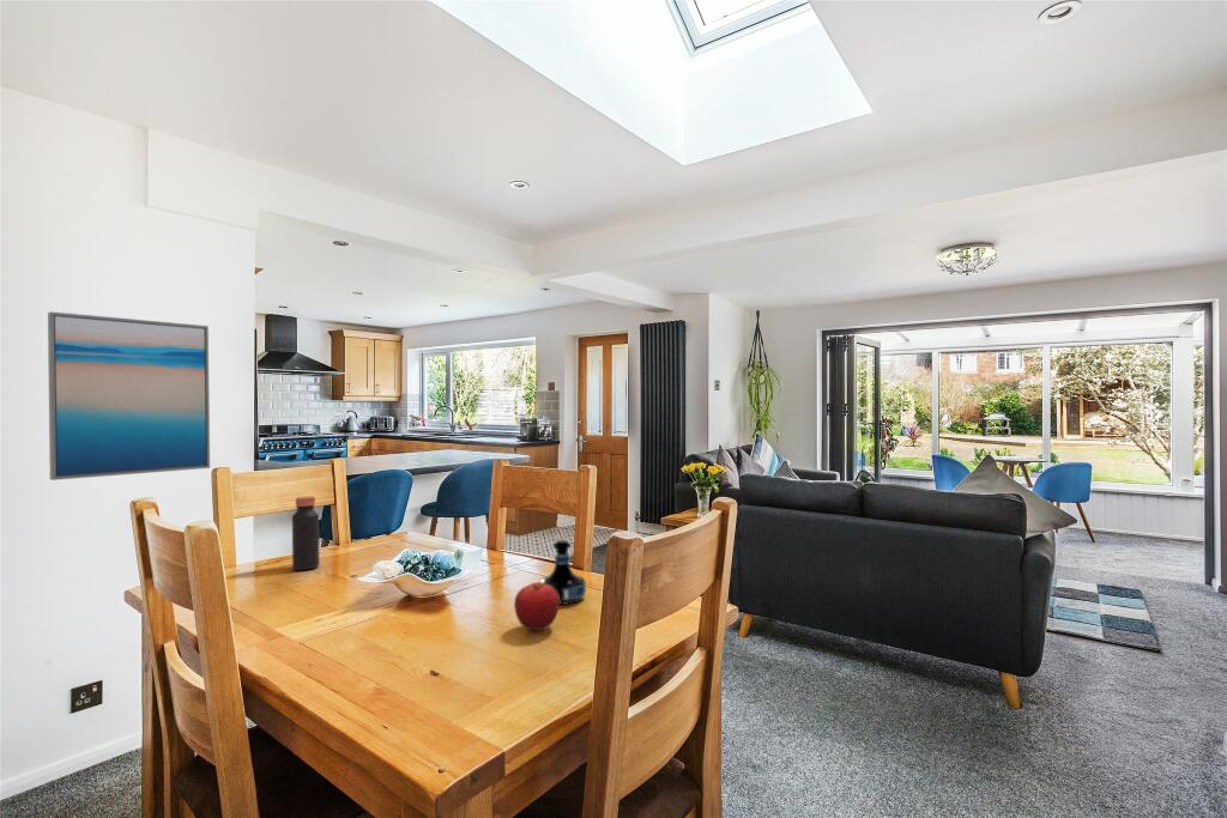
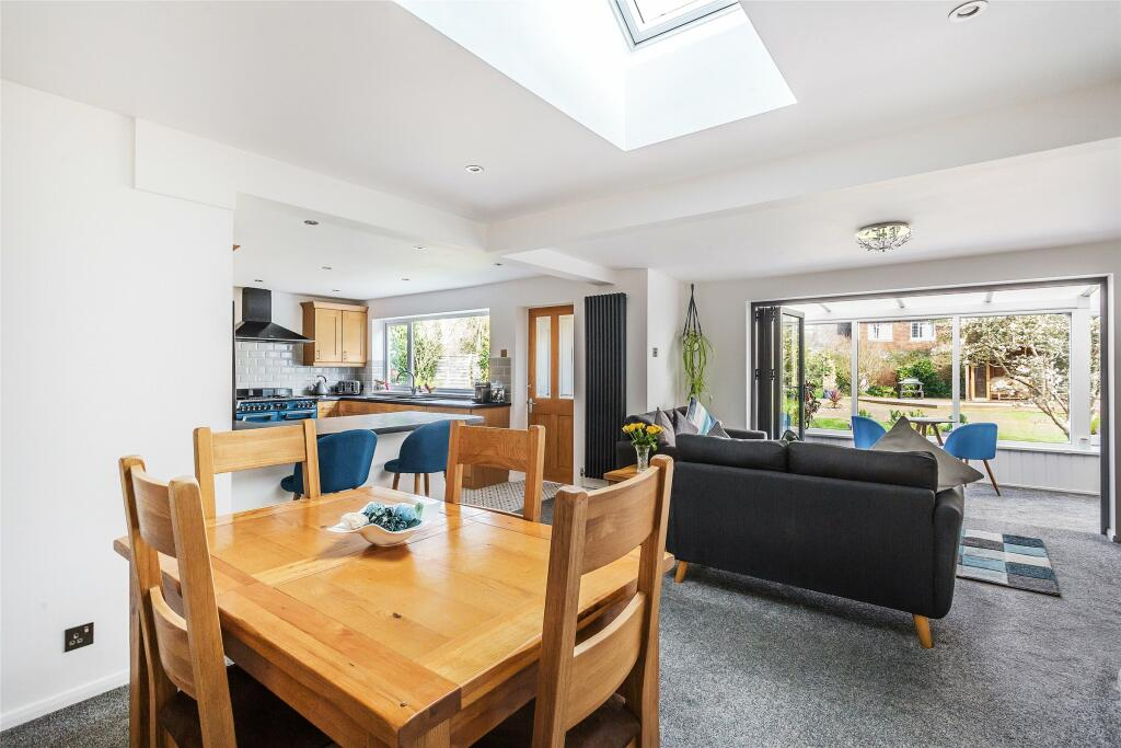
- tequila bottle [538,539,587,606]
- wall art [47,310,211,481]
- fruit [513,581,560,631]
- bottle [291,495,321,571]
